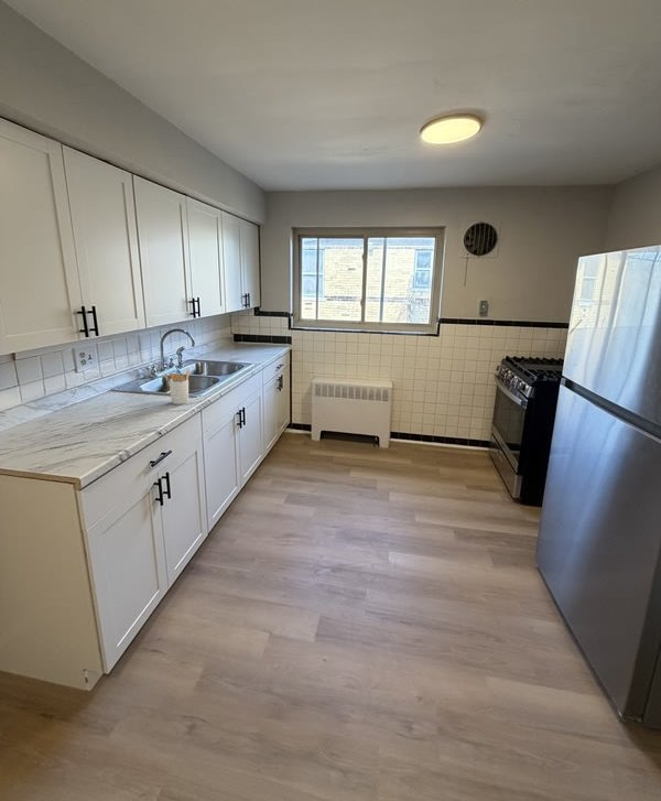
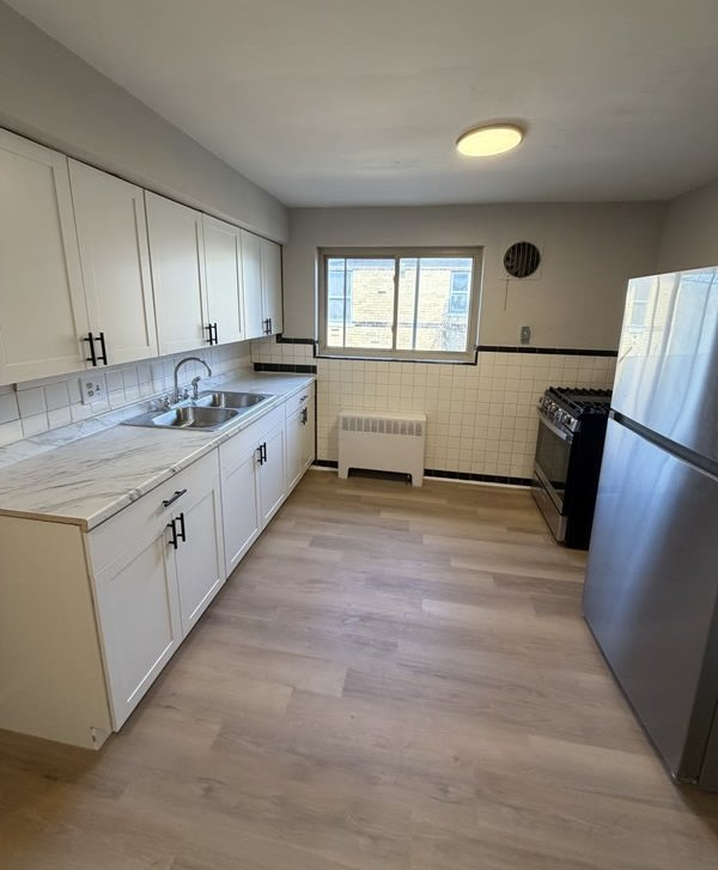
- utensil holder [164,368,191,405]
